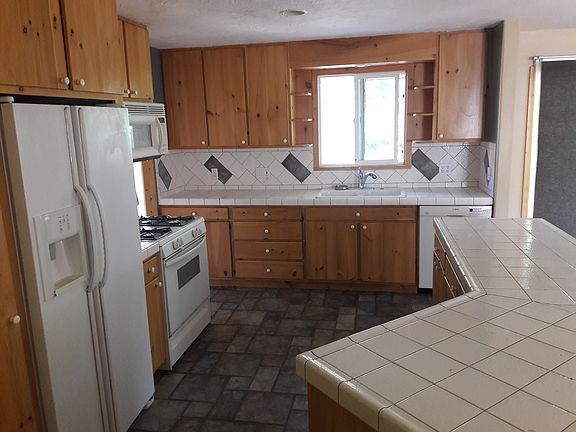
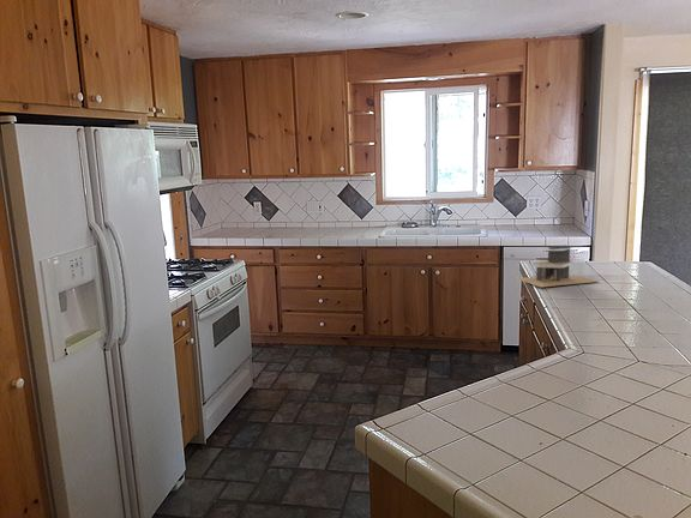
+ architectural model [515,245,600,288]
